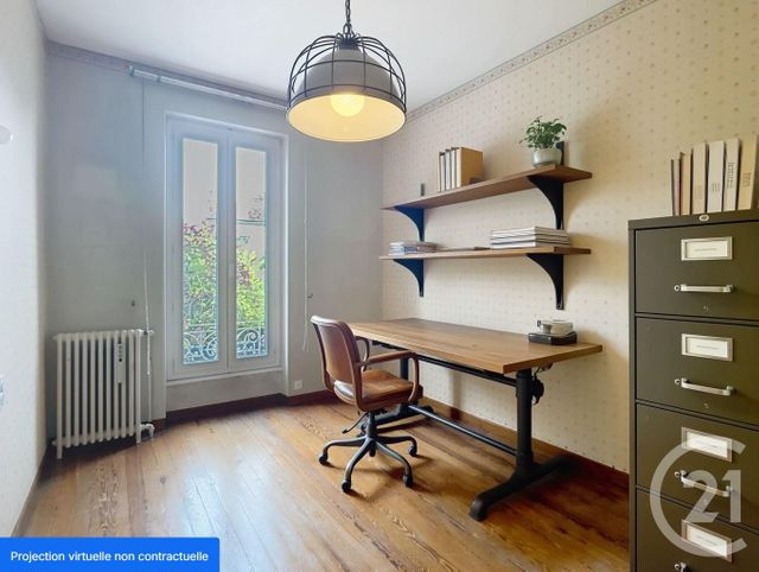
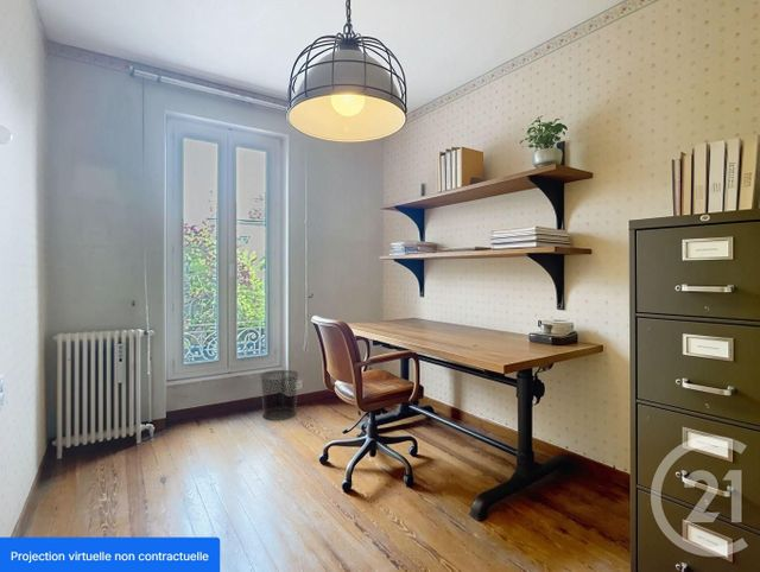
+ waste bin [259,369,300,421]
